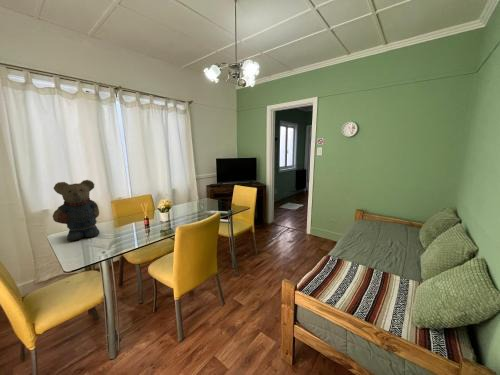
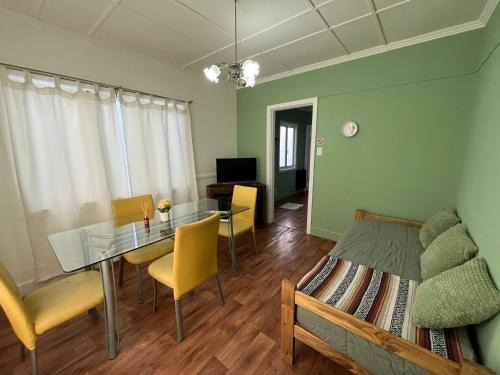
- teddy bear [52,179,100,242]
